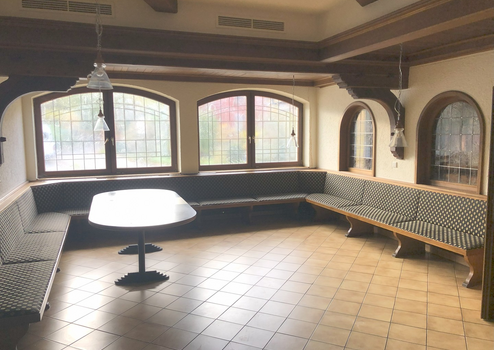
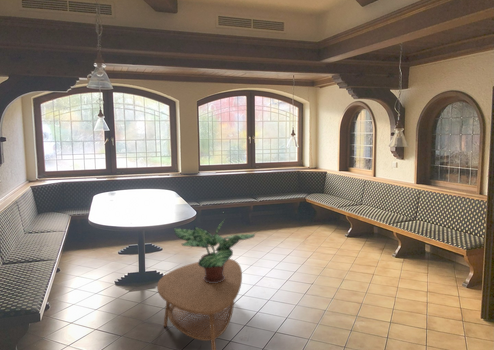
+ potted plant [173,217,256,283]
+ coffee table [156,258,243,350]
